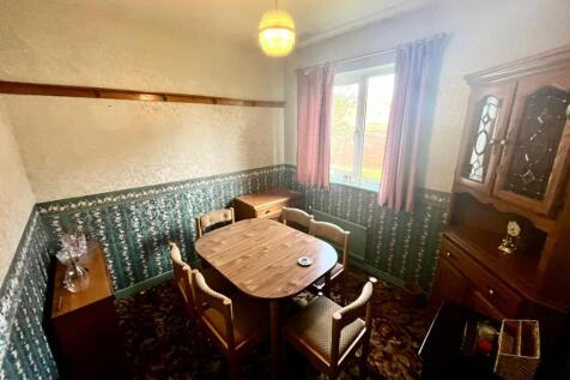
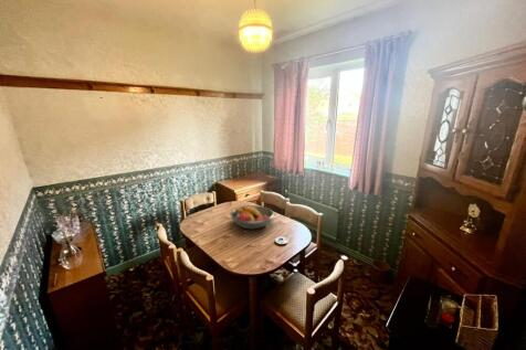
+ fruit bowl [229,204,275,230]
